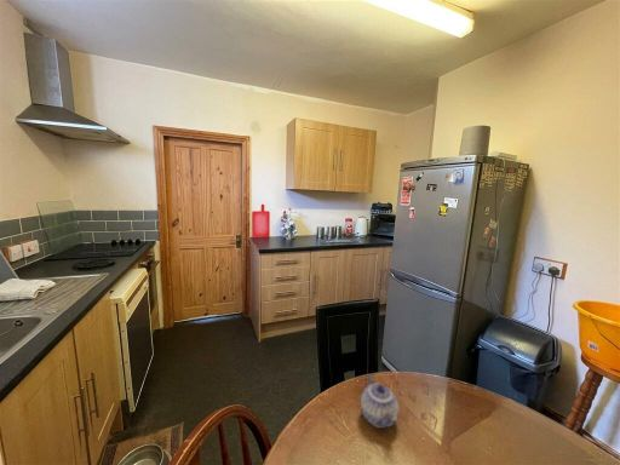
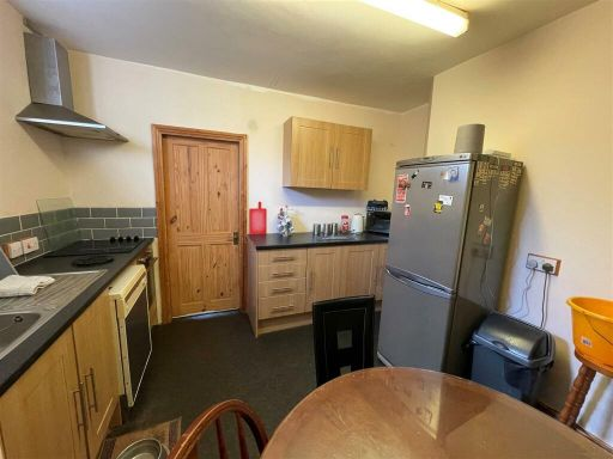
- teapot [360,374,400,430]
